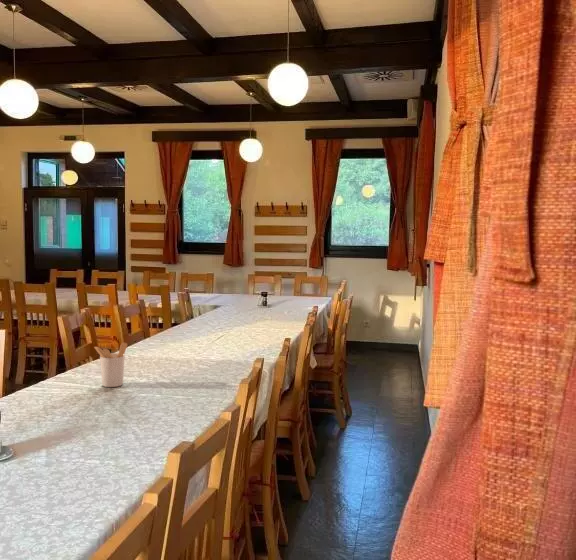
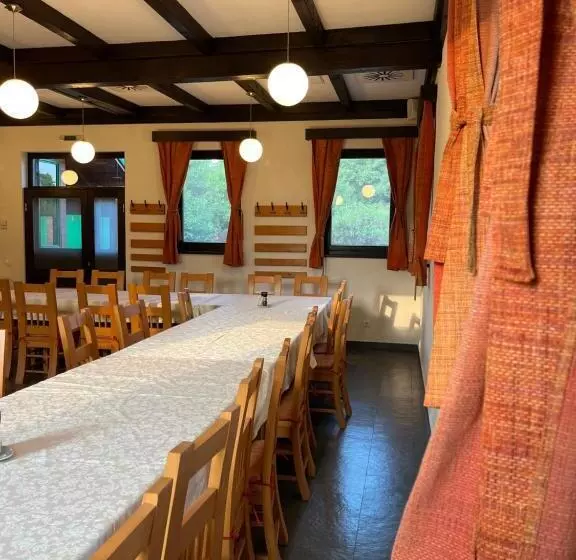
- utensil holder [93,341,128,388]
